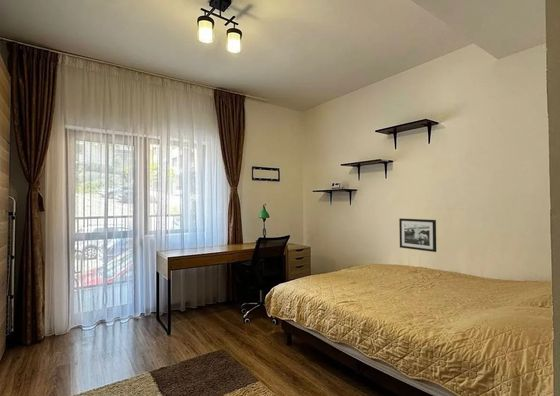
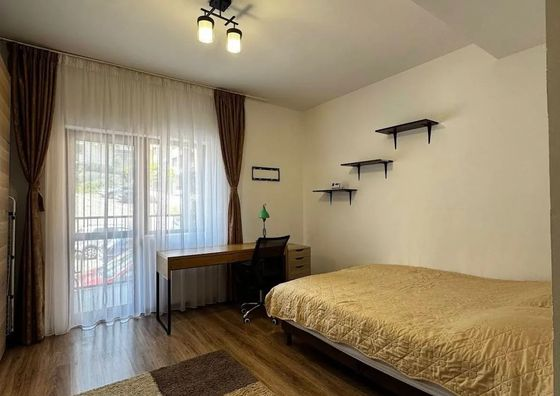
- picture frame [398,217,437,253]
